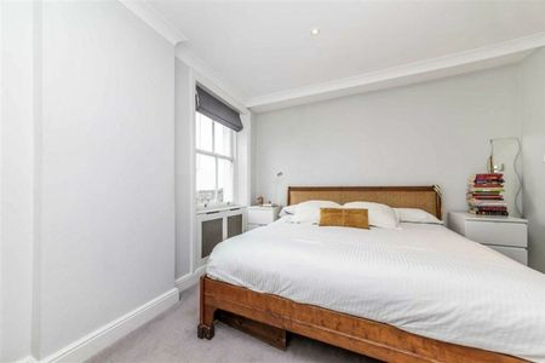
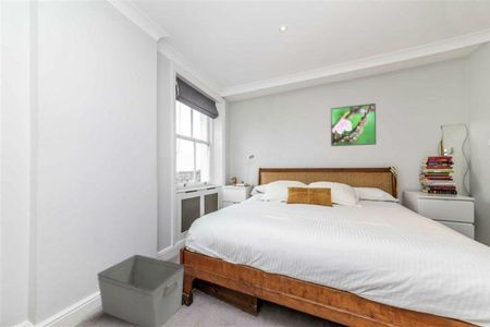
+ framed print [330,102,377,147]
+ storage bin [96,254,185,327]
